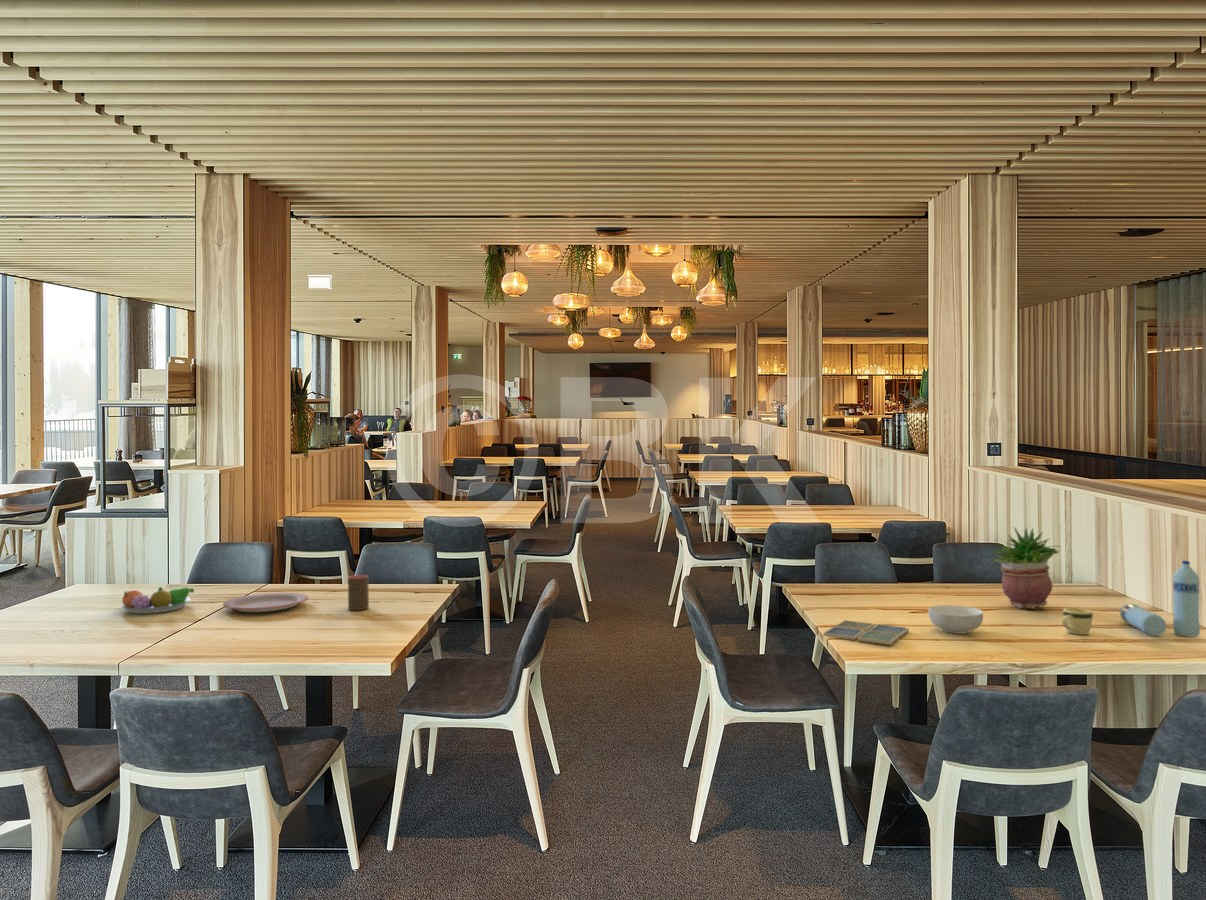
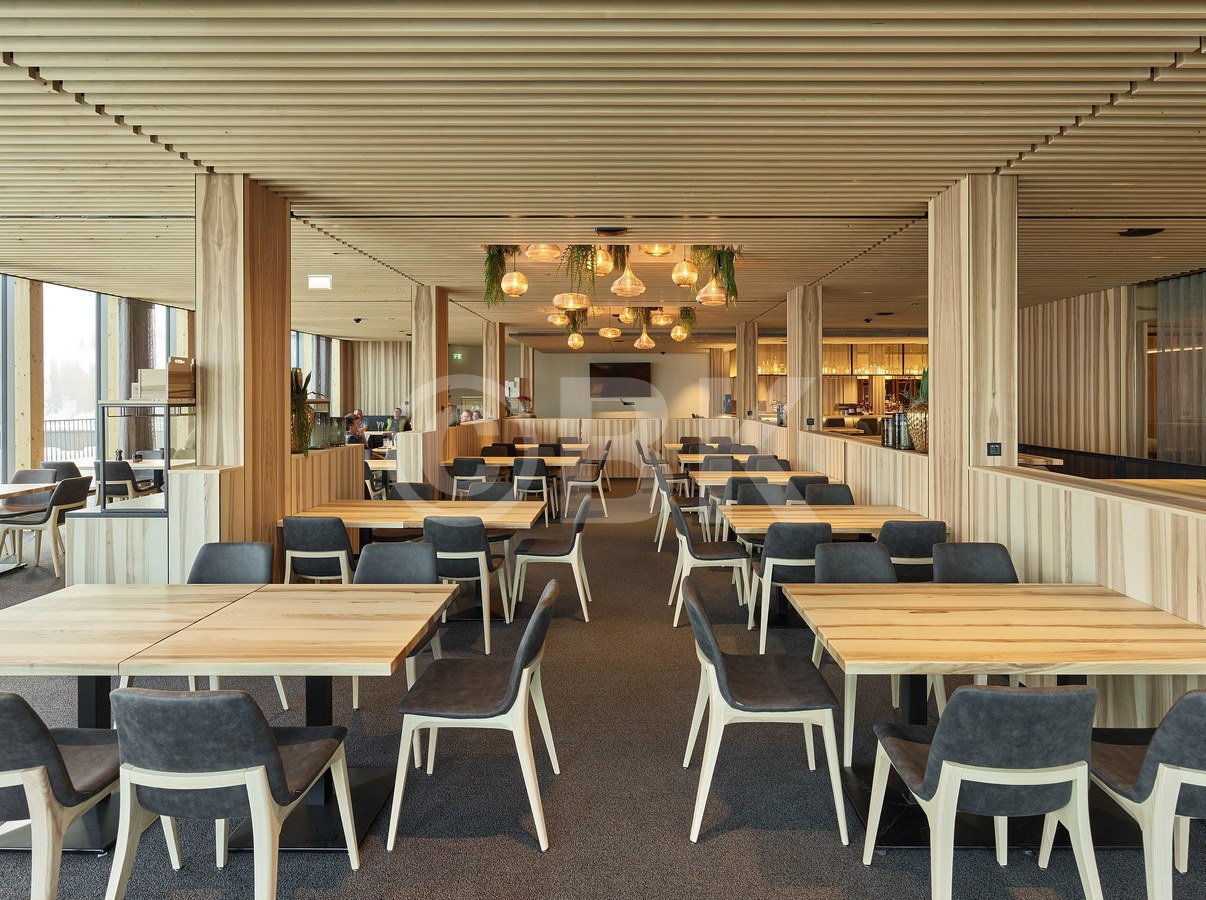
- mug [1061,607,1093,636]
- water bottle [1119,560,1201,637]
- cup [347,574,370,611]
- drink coaster [822,619,910,646]
- plate [222,592,309,613]
- fruit bowl [119,586,195,614]
- potted plant [989,526,1061,610]
- cereal bowl [927,604,984,635]
